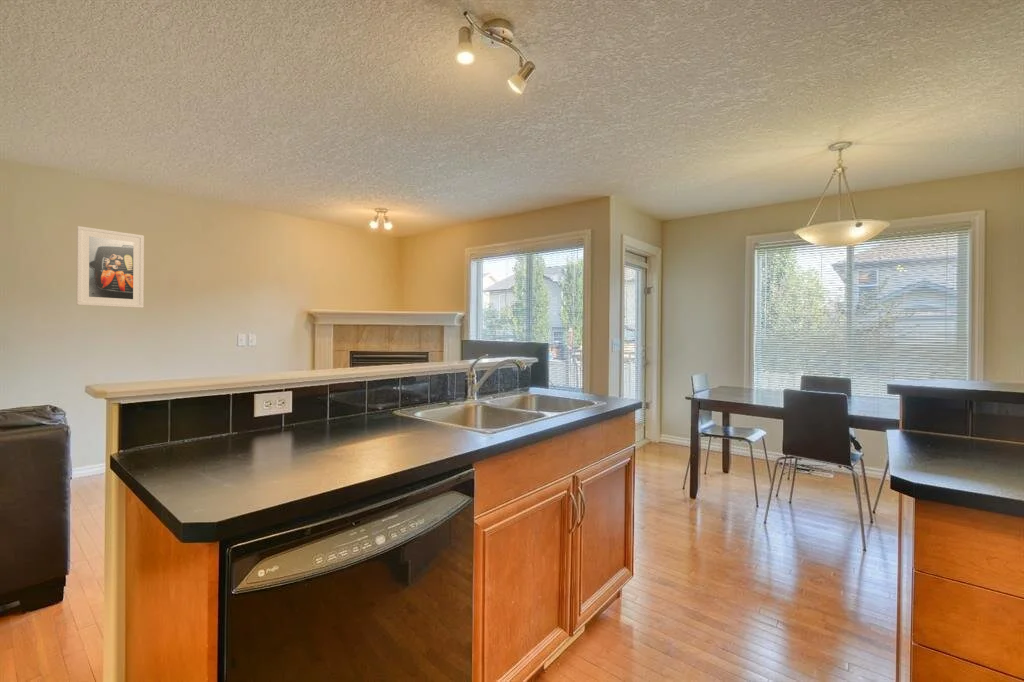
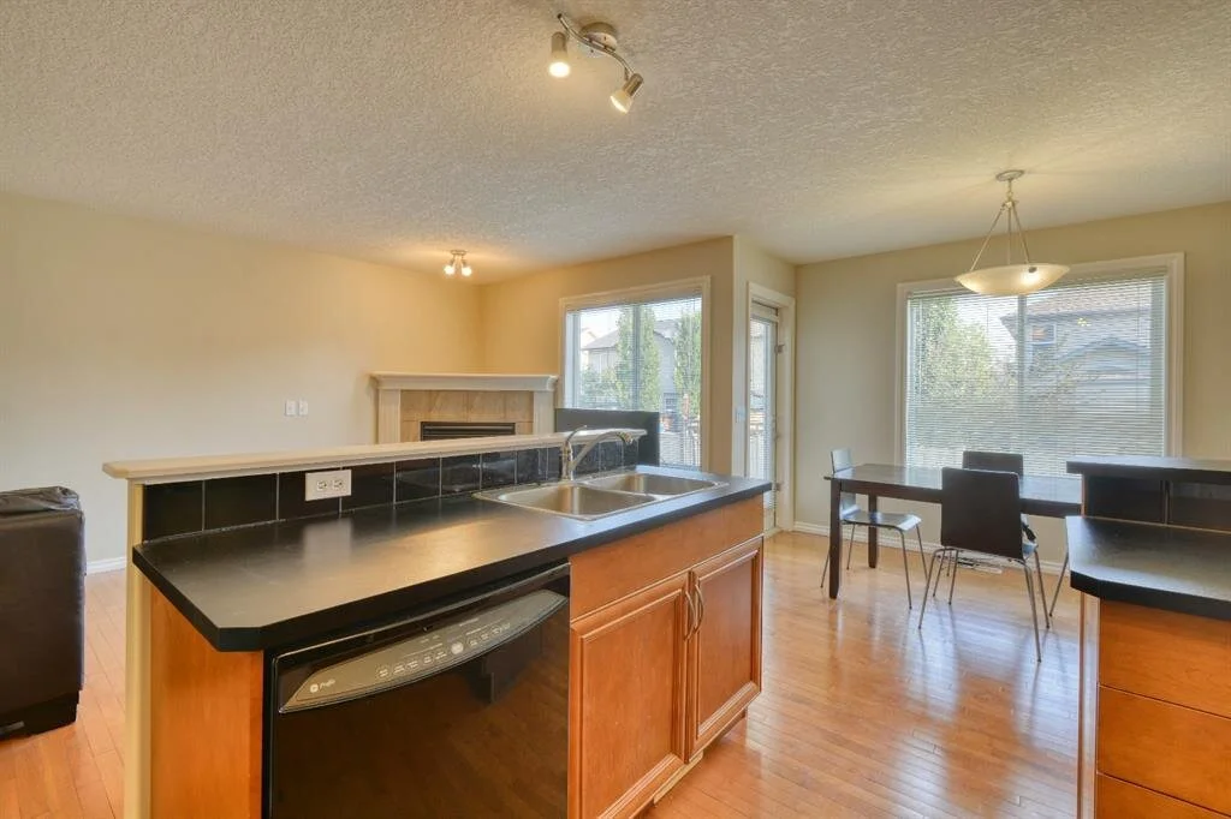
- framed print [76,225,145,309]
